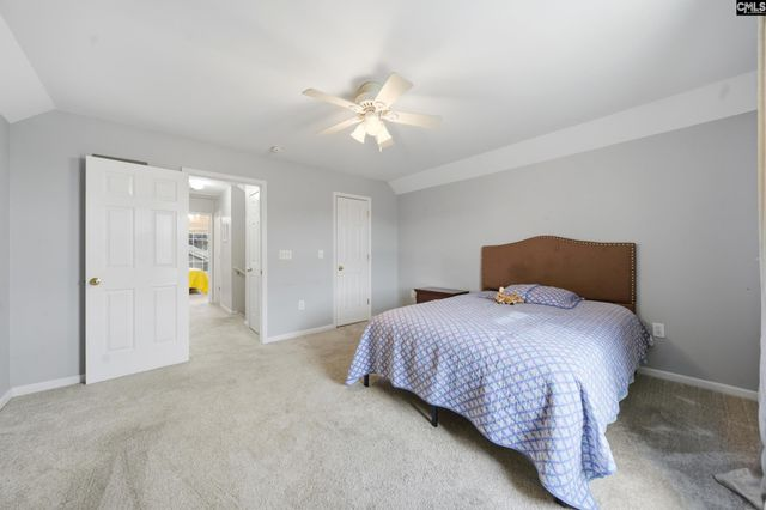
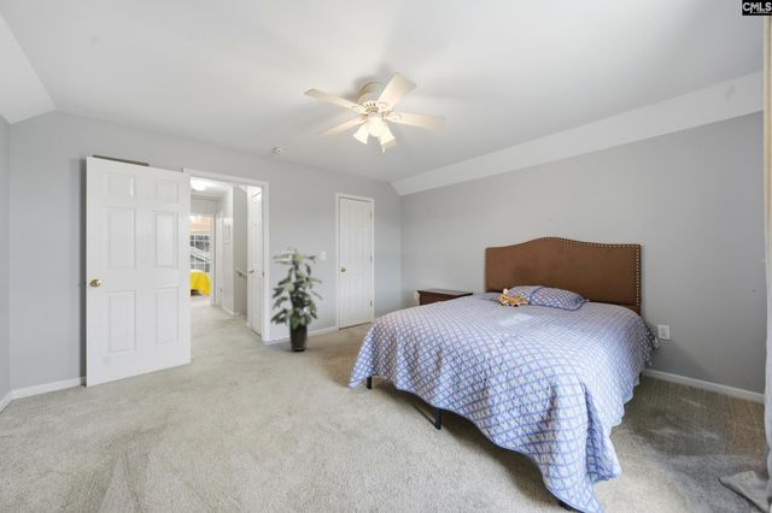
+ indoor plant [269,246,323,352]
